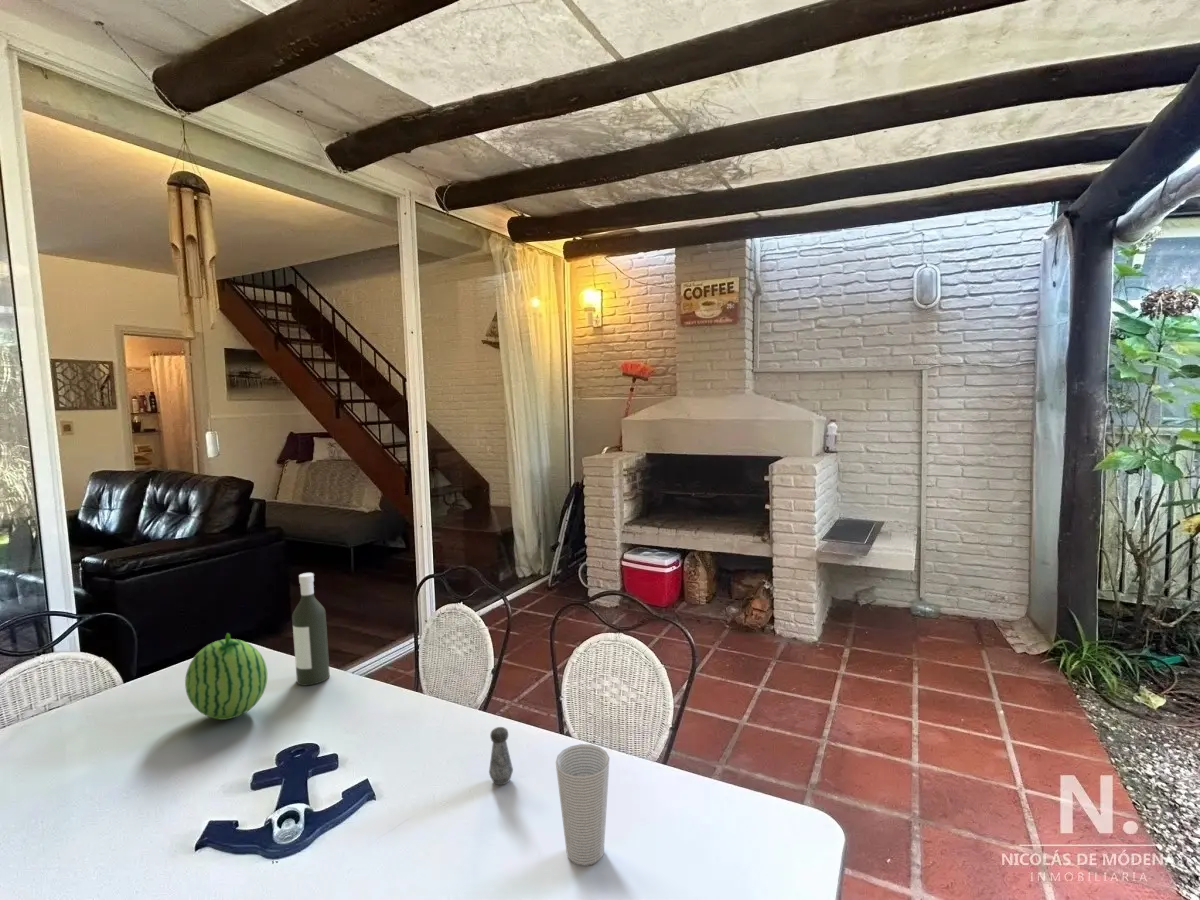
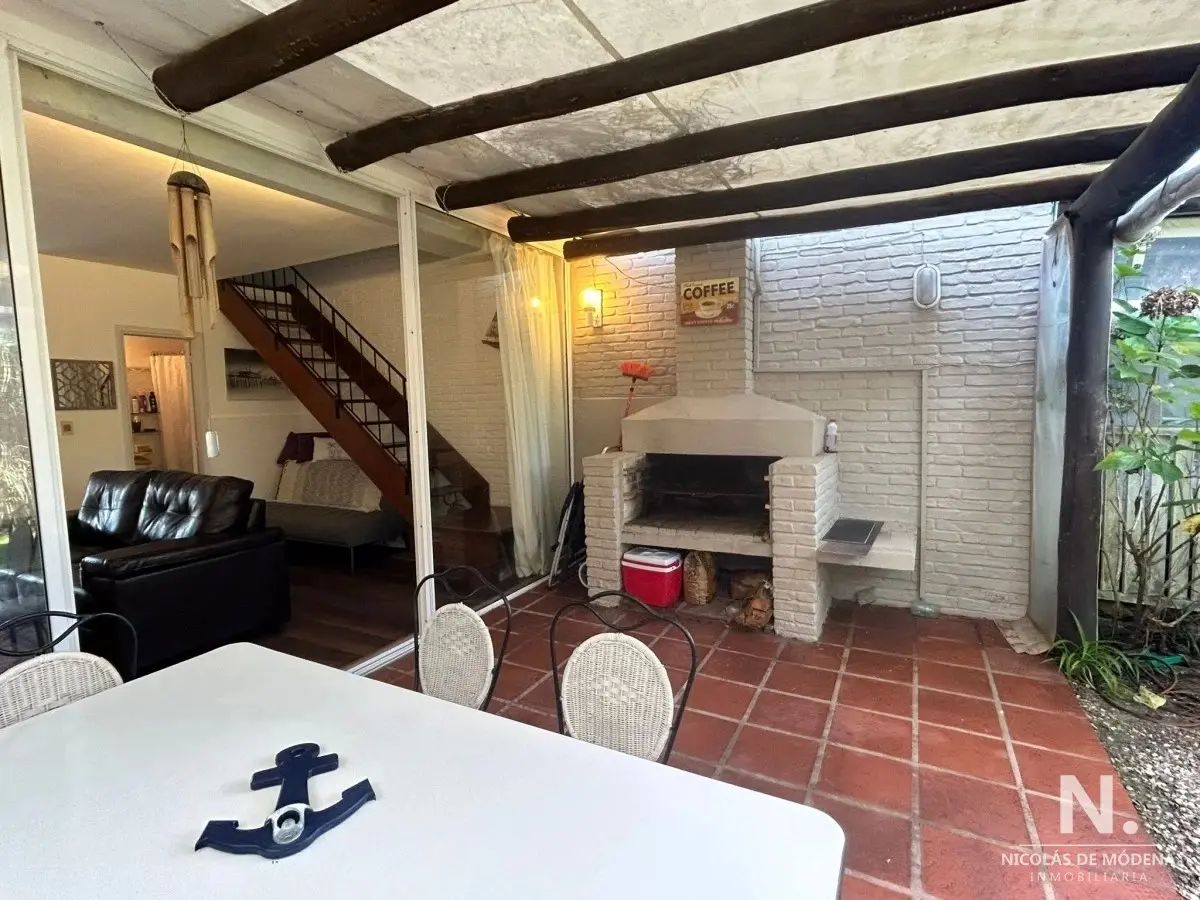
- fruit [184,632,268,721]
- bottle [291,572,331,686]
- cup [555,743,611,867]
- salt shaker [488,726,514,786]
